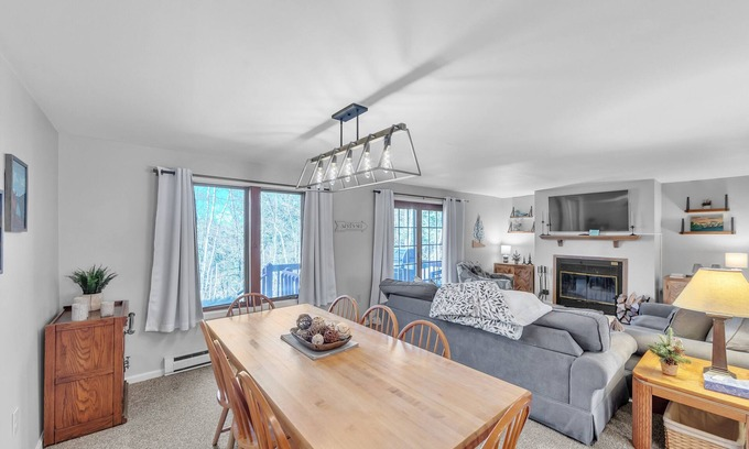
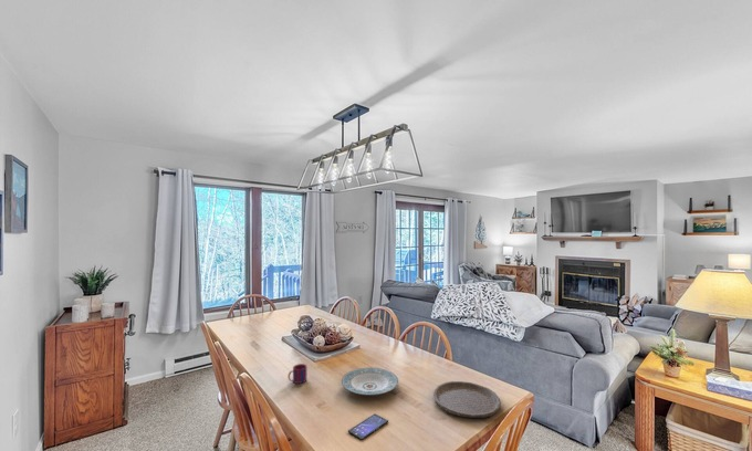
+ plate [432,380,502,419]
+ mug [288,363,307,385]
+ smartphone [347,412,389,441]
+ plate [341,367,399,396]
